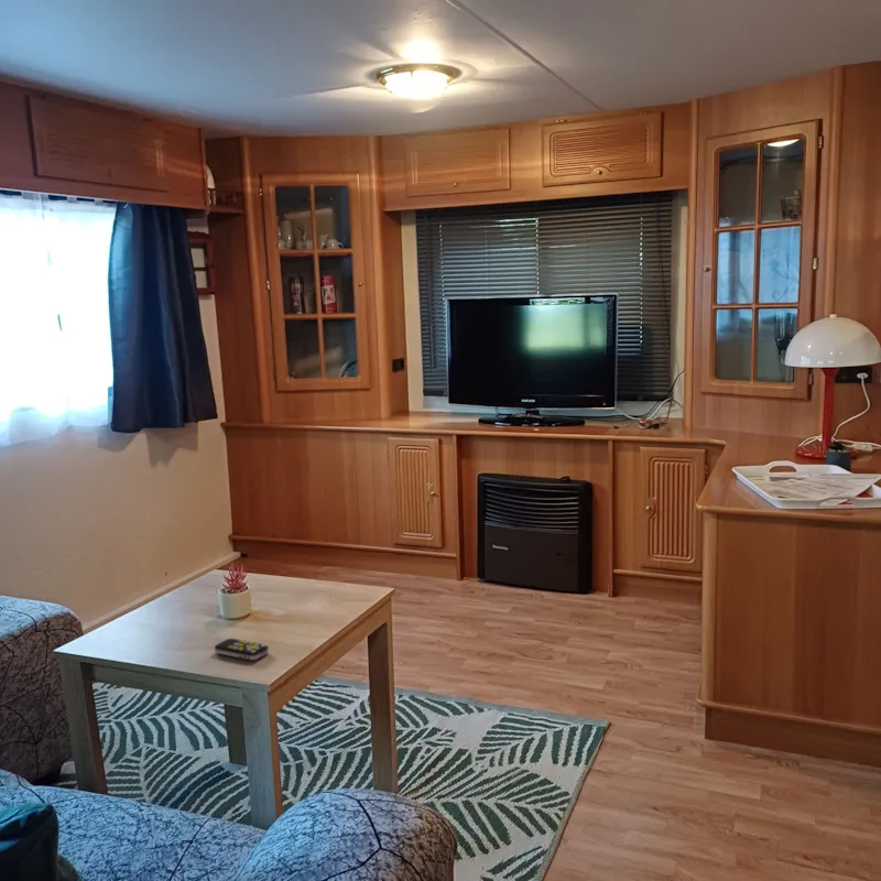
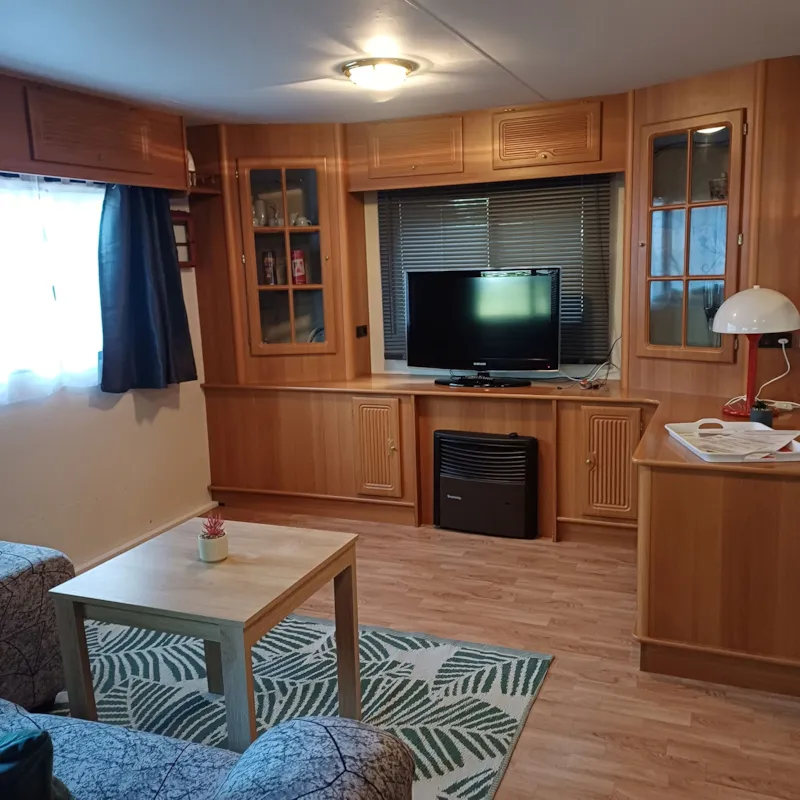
- remote control [214,638,270,661]
